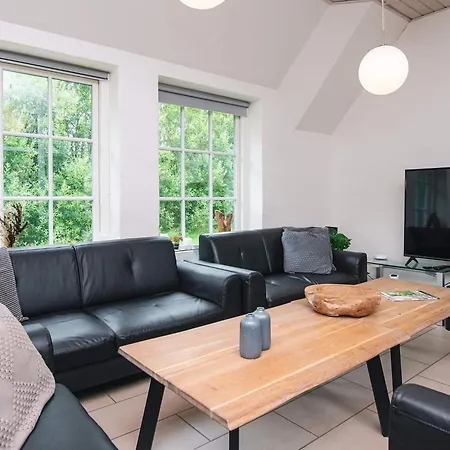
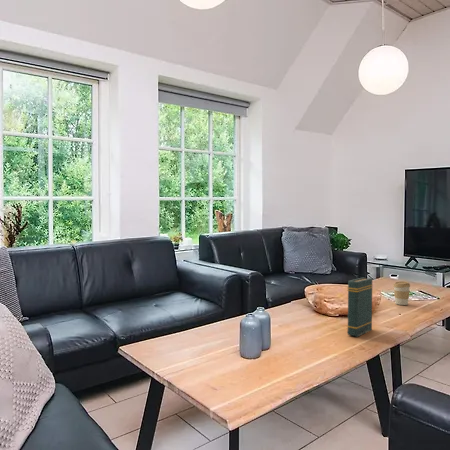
+ coffee cup [392,280,411,306]
+ book [346,277,373,337]
